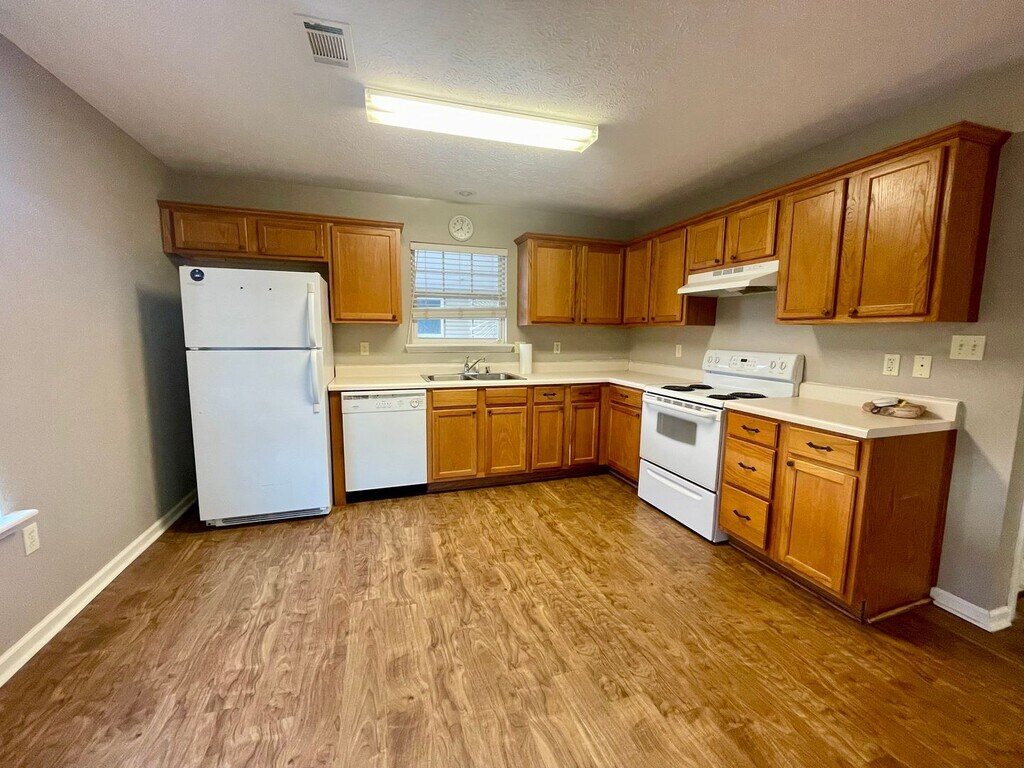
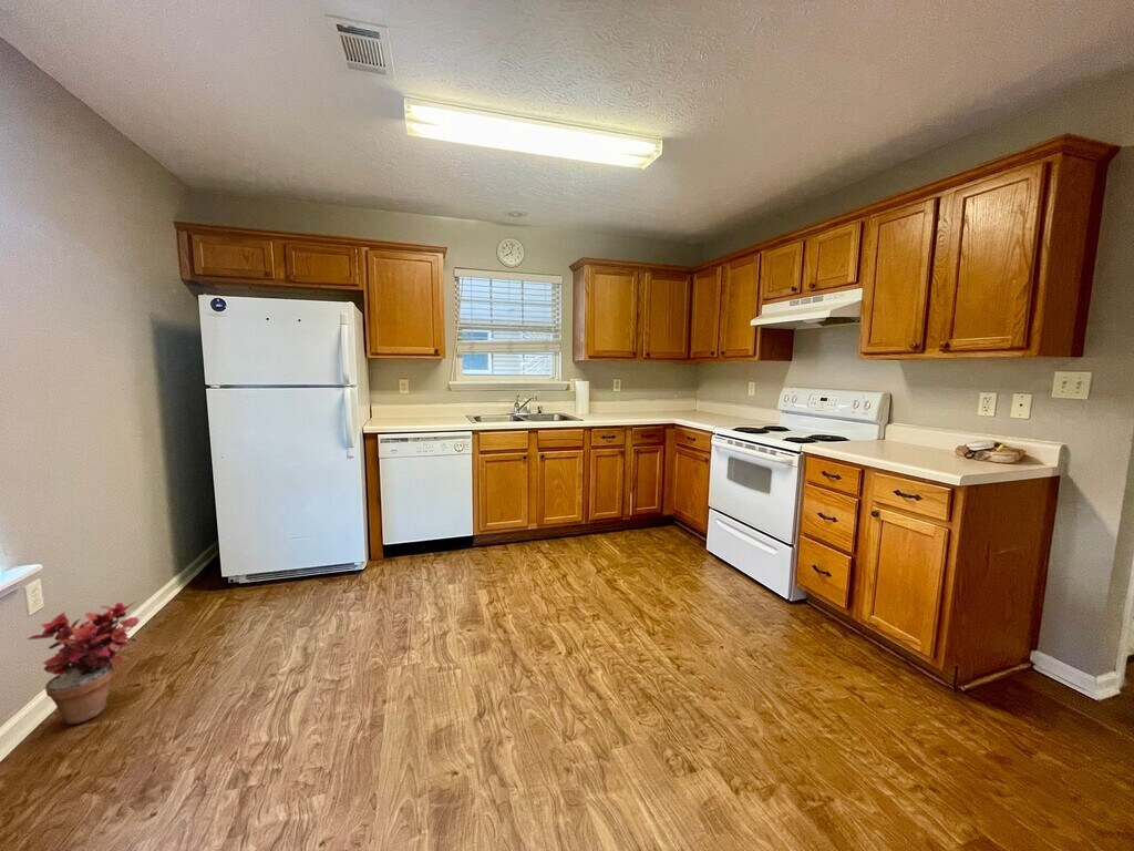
+ potted plant [27,601,140,726]
